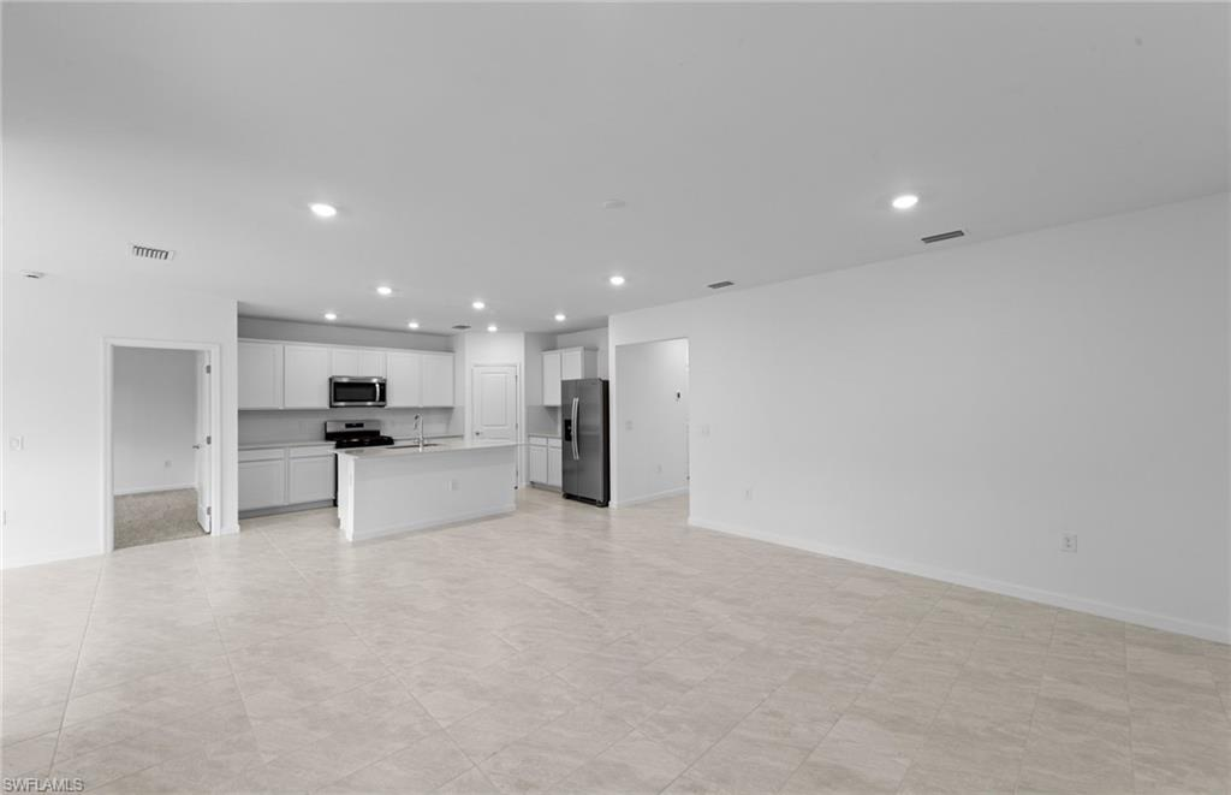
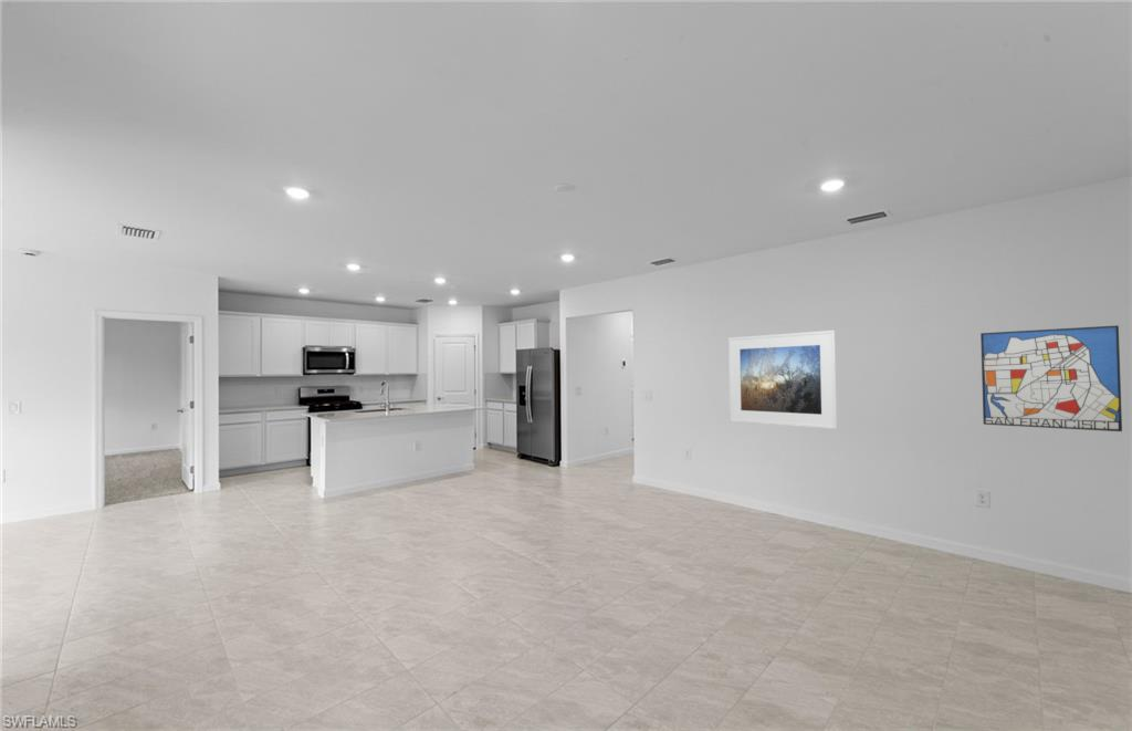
+ wall art [979,324,1123,432]
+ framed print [727,330,838,430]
